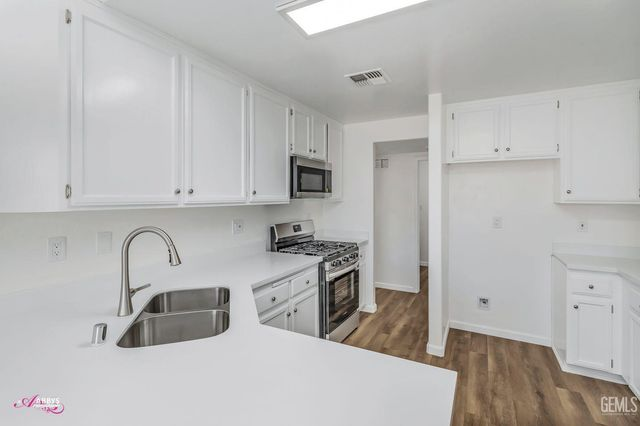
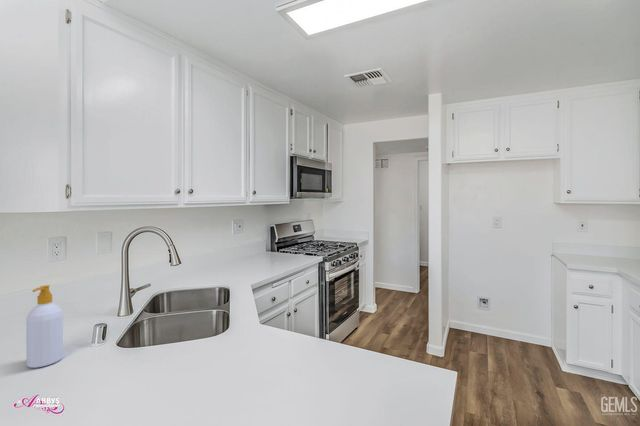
+ soap bottle [25,284,64,369]
